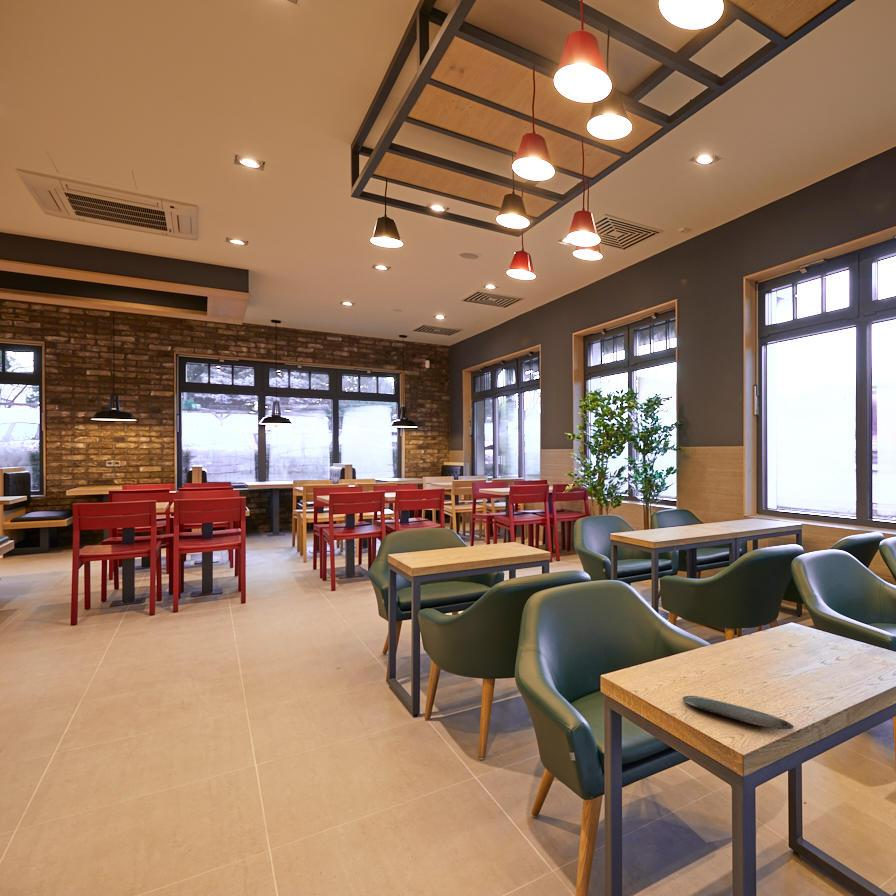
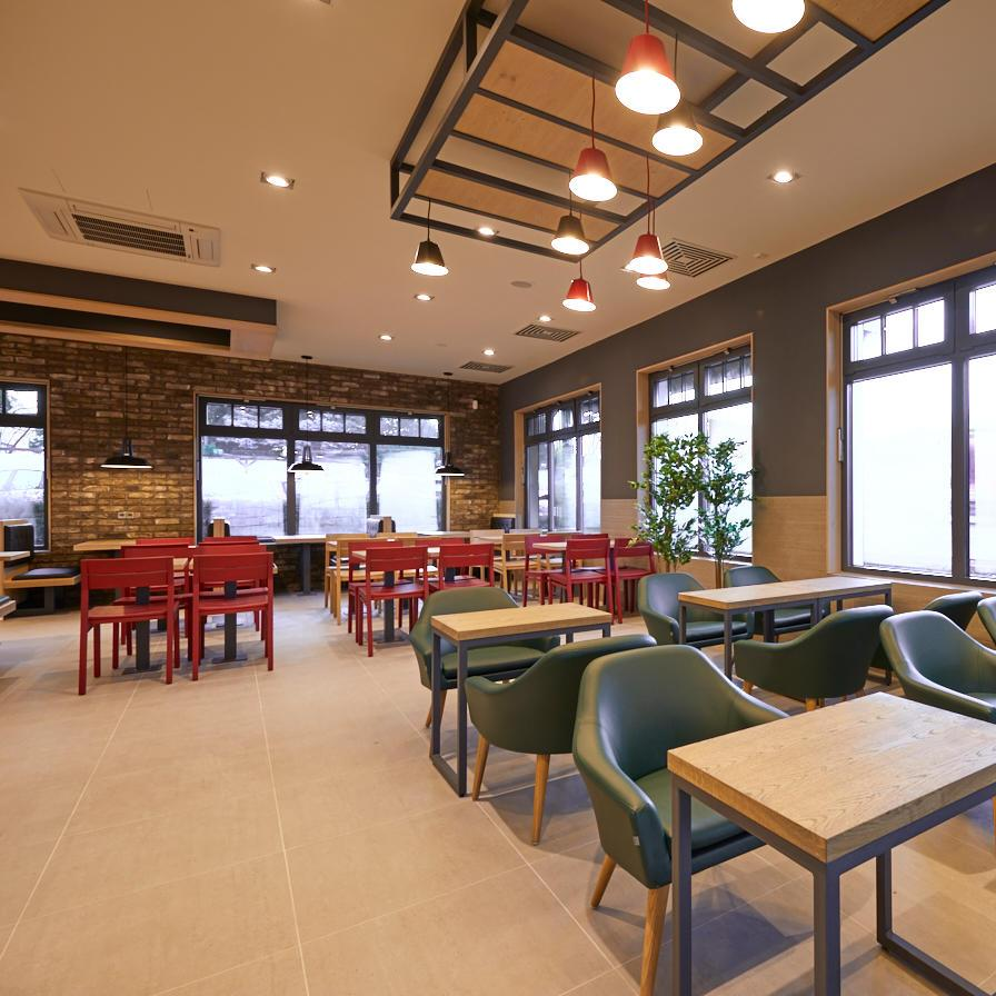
- oval tray [681,695,795,730]
